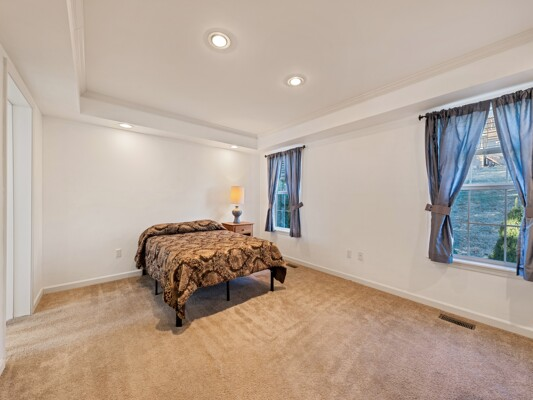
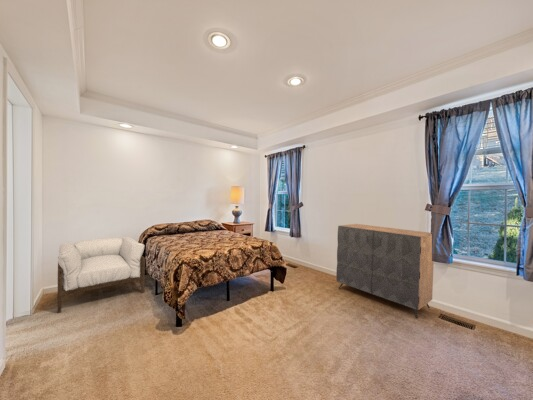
+ armchair [56,236,146,314]
+ dresser [335,223,435,320]
